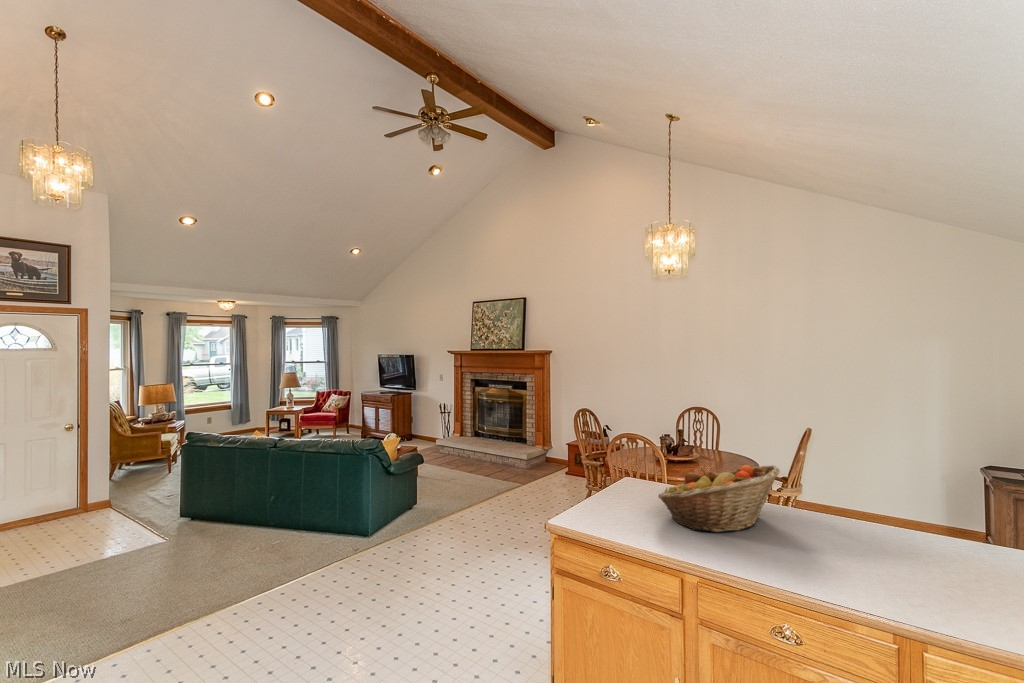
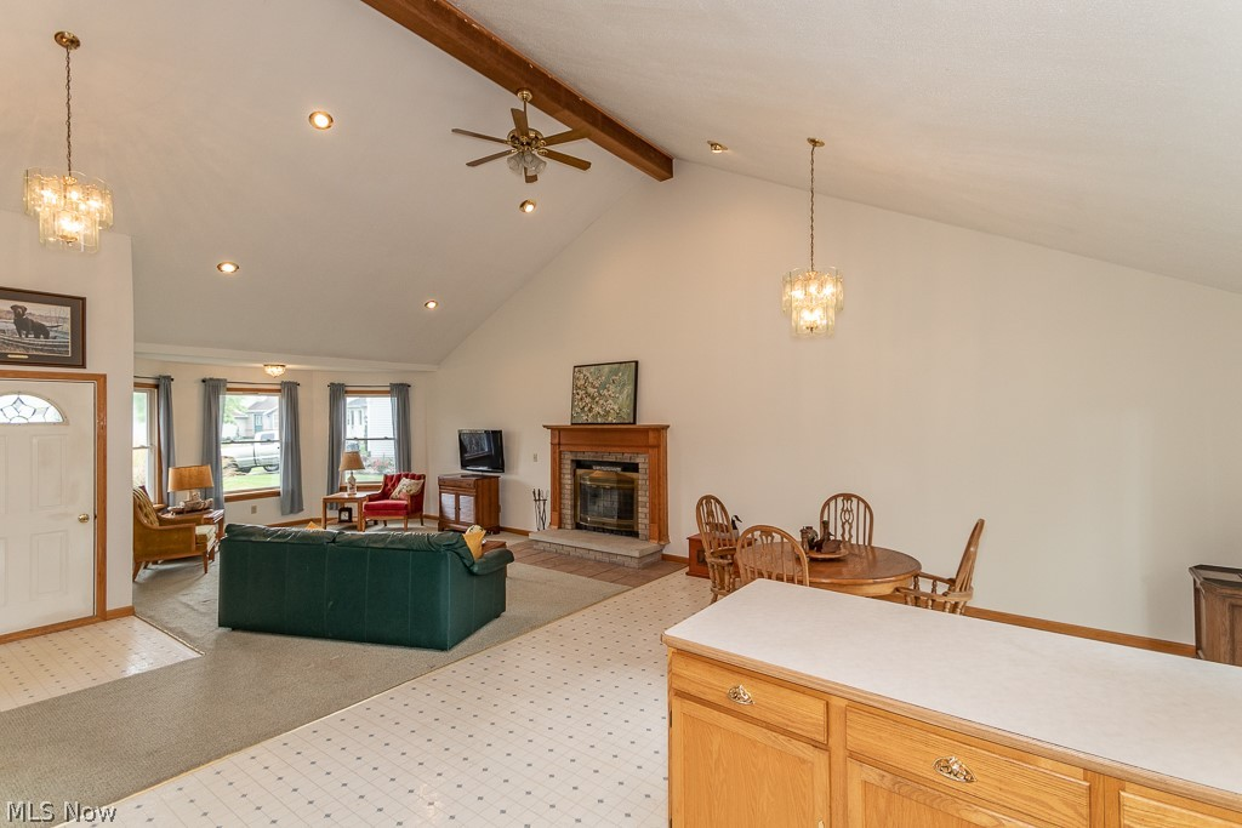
- fruit basket [657,464,781,533]
